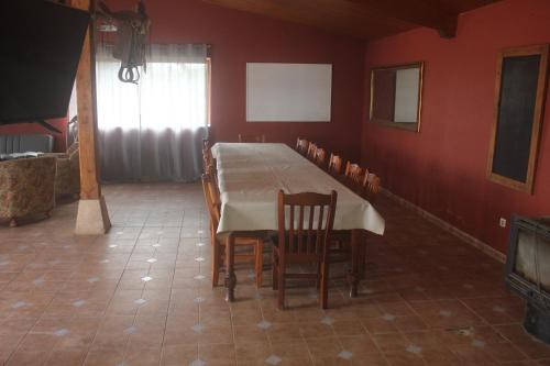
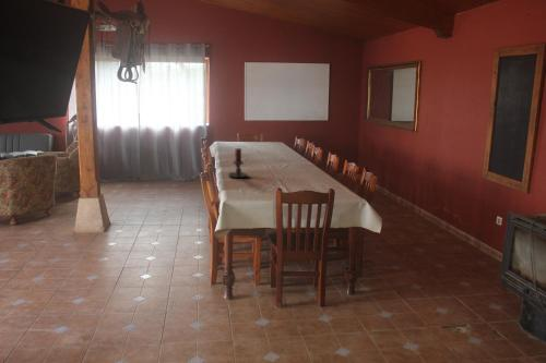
+ candle holder [227,147,249,179]
